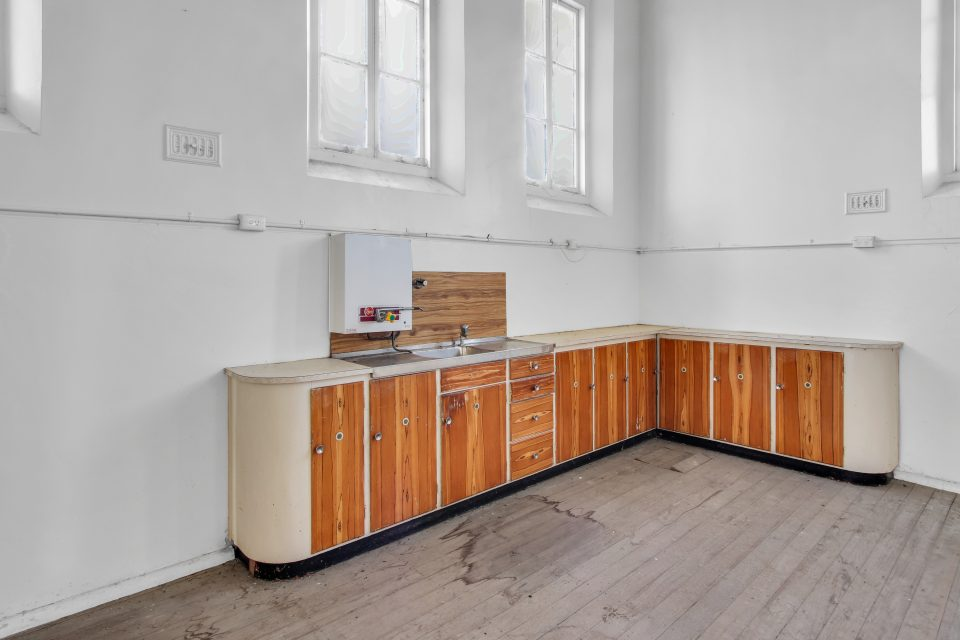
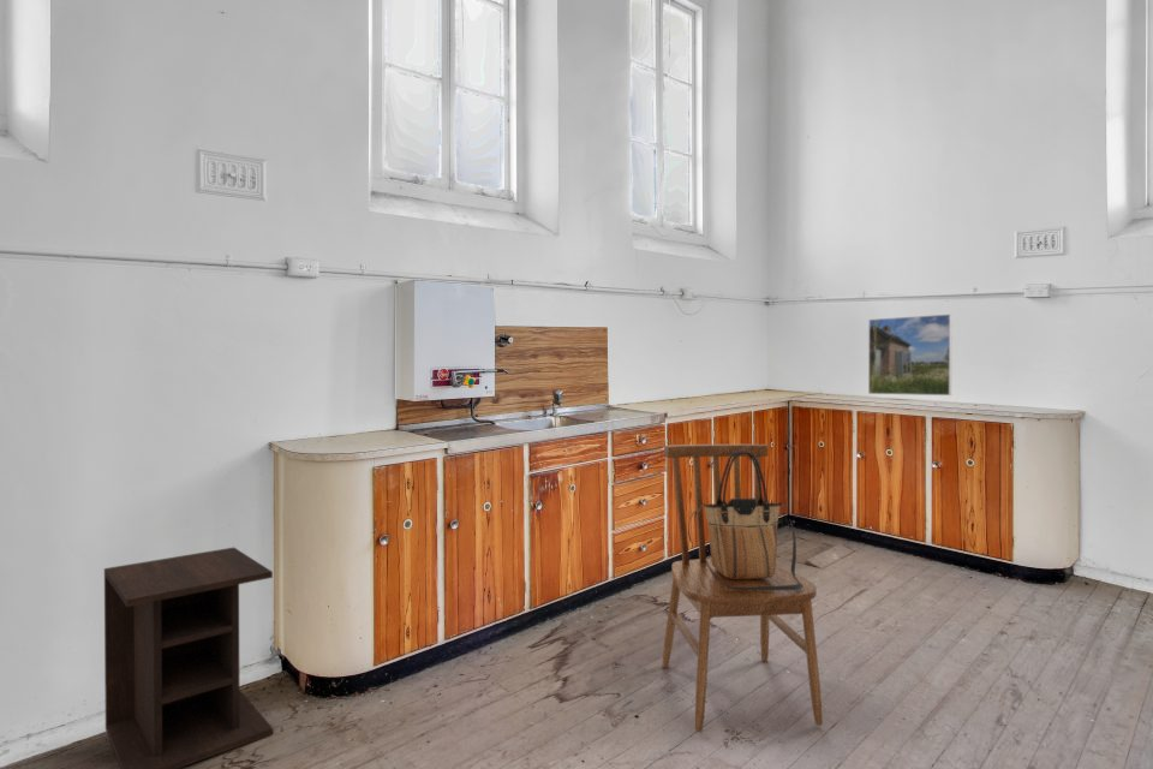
+ nightstand [103,547,274,769]
+ dining chair [661,443,824,734]
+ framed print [867,314,954,397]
+ tote bag [687,451,803,590]
